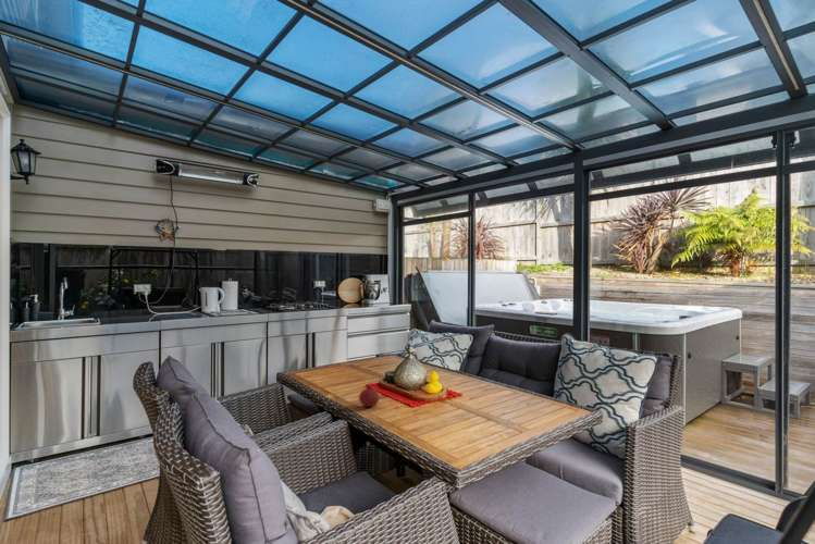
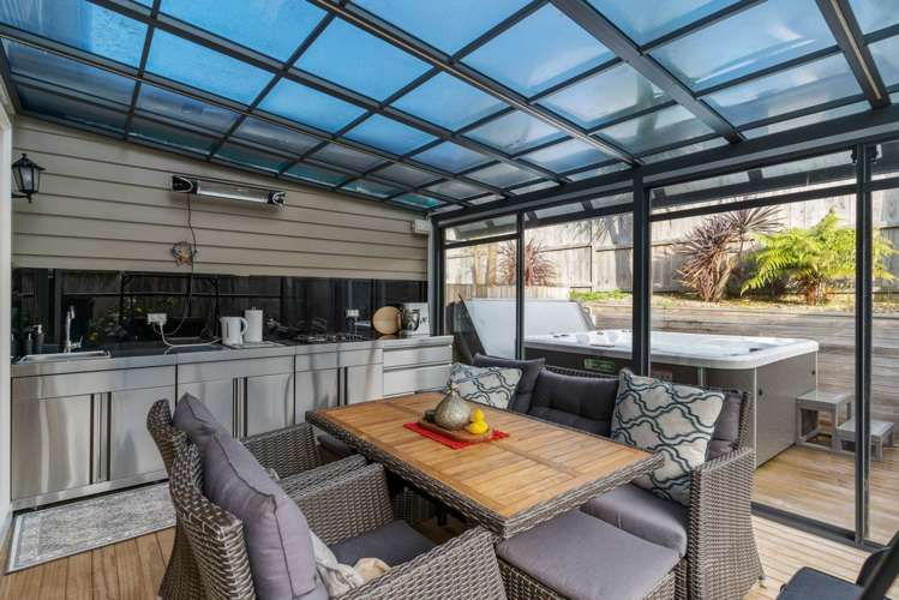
- fruit [358,384,381,408]
